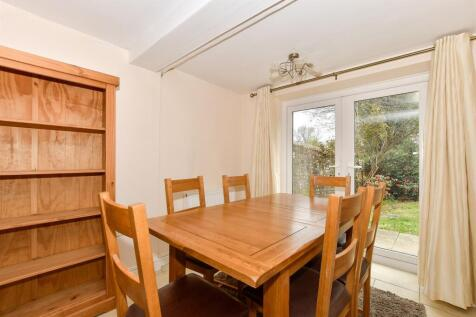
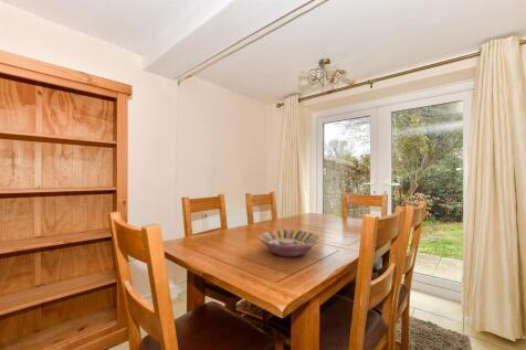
+ serving bowl [257,229,322,258]
